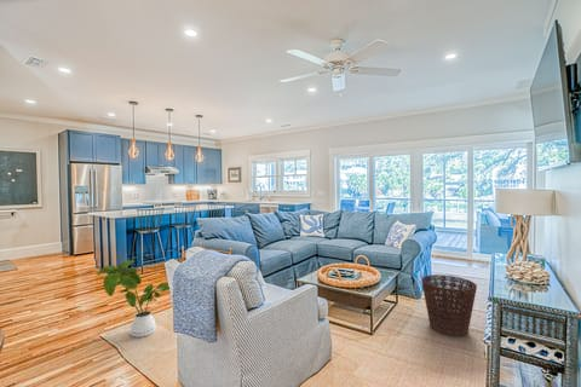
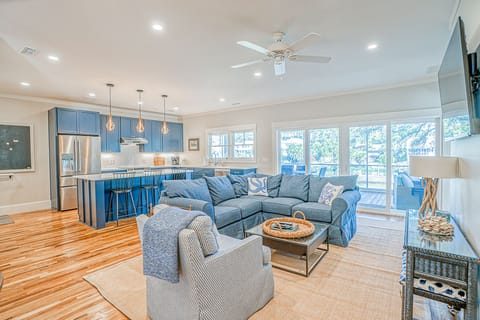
- basket [420,273,478,337]
- house plant [96,259,171,339]
